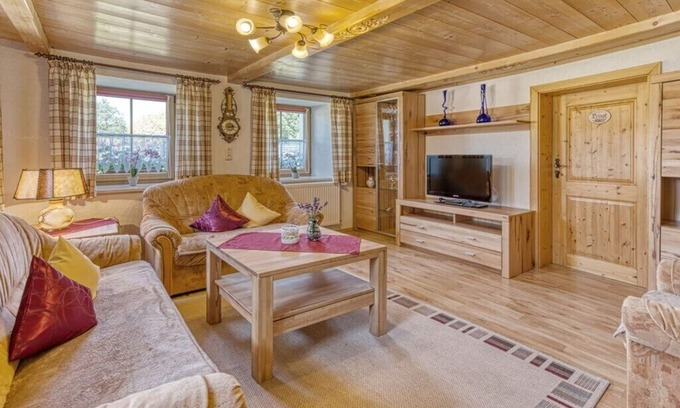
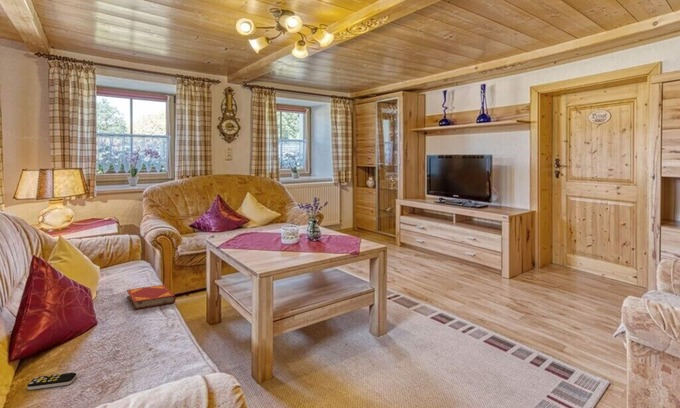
+ remote control [26,372,77,391]
+ hardback book [126,284,177,310]
